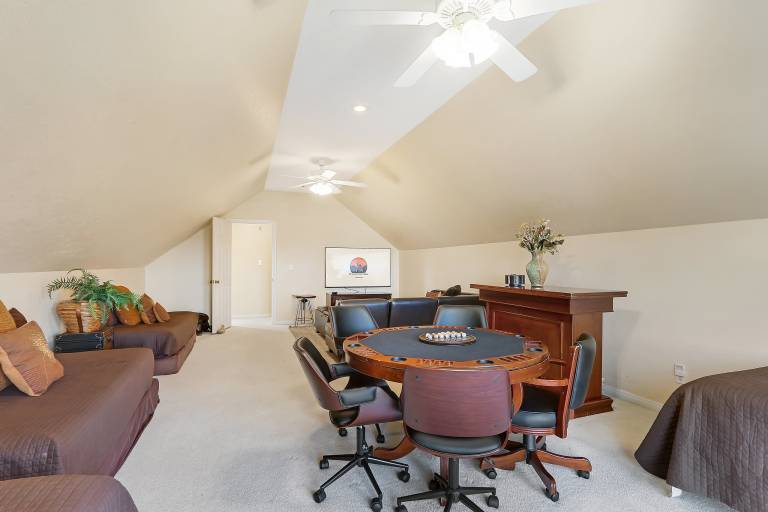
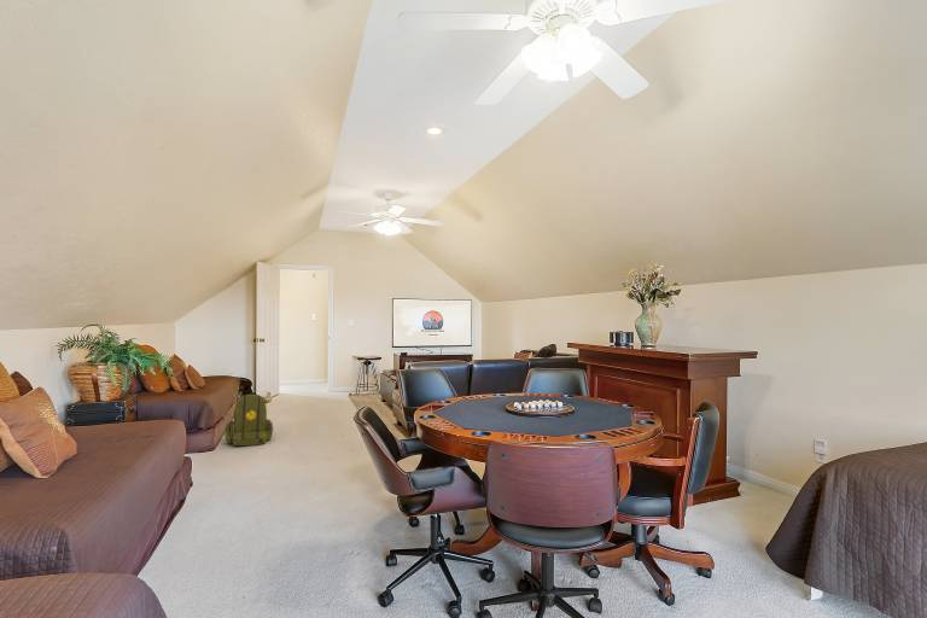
+ backpack [223,392,274,447]
